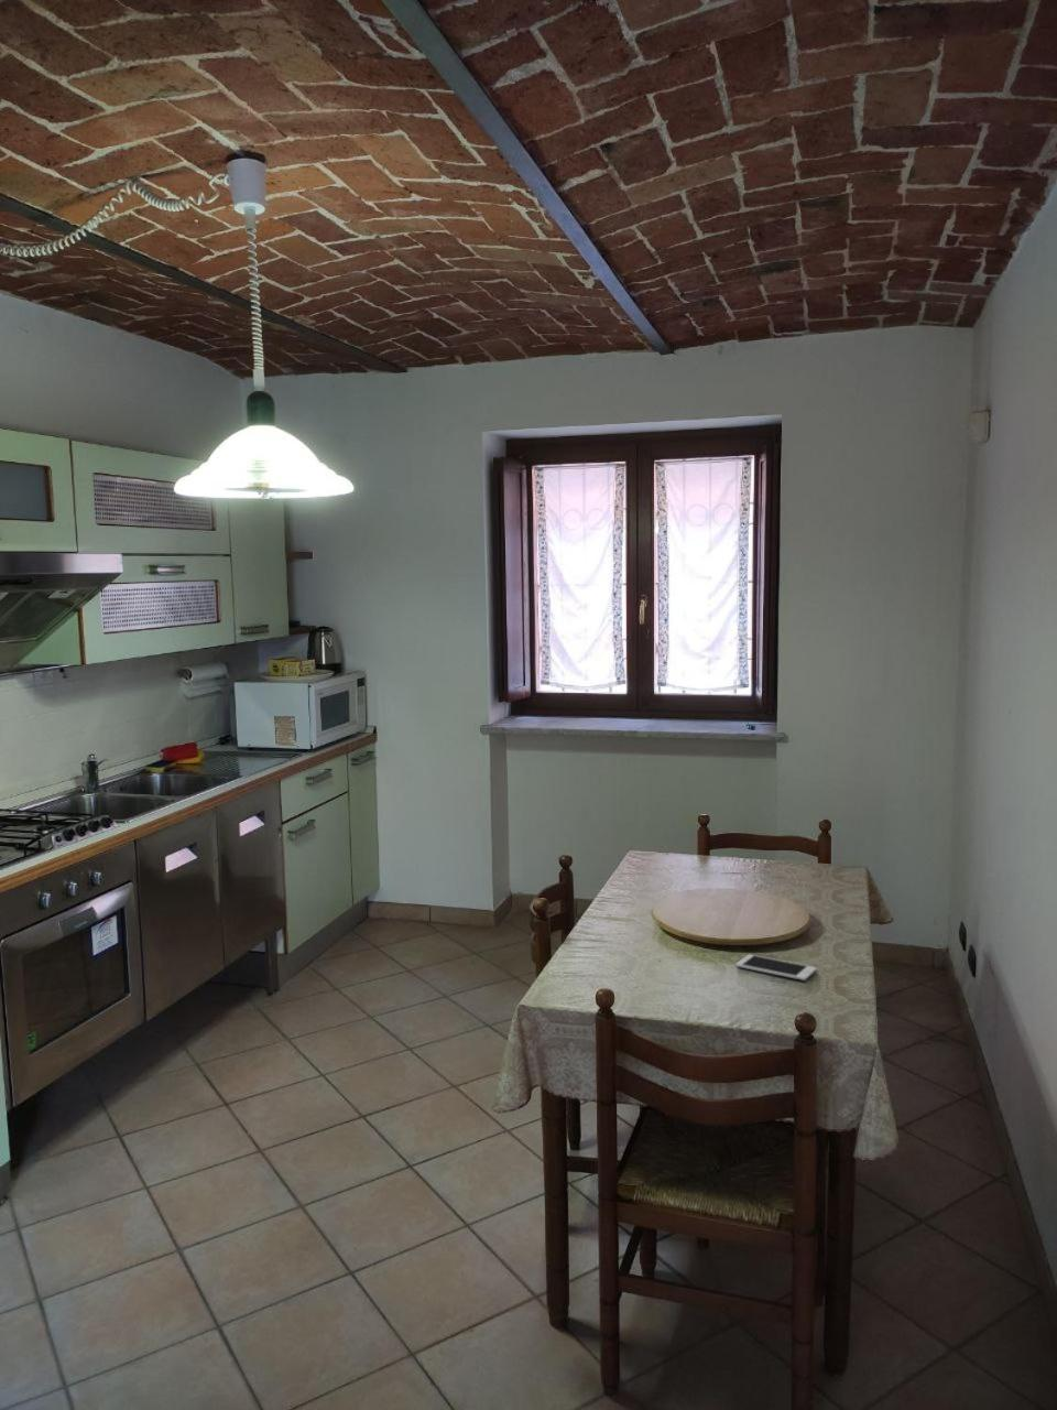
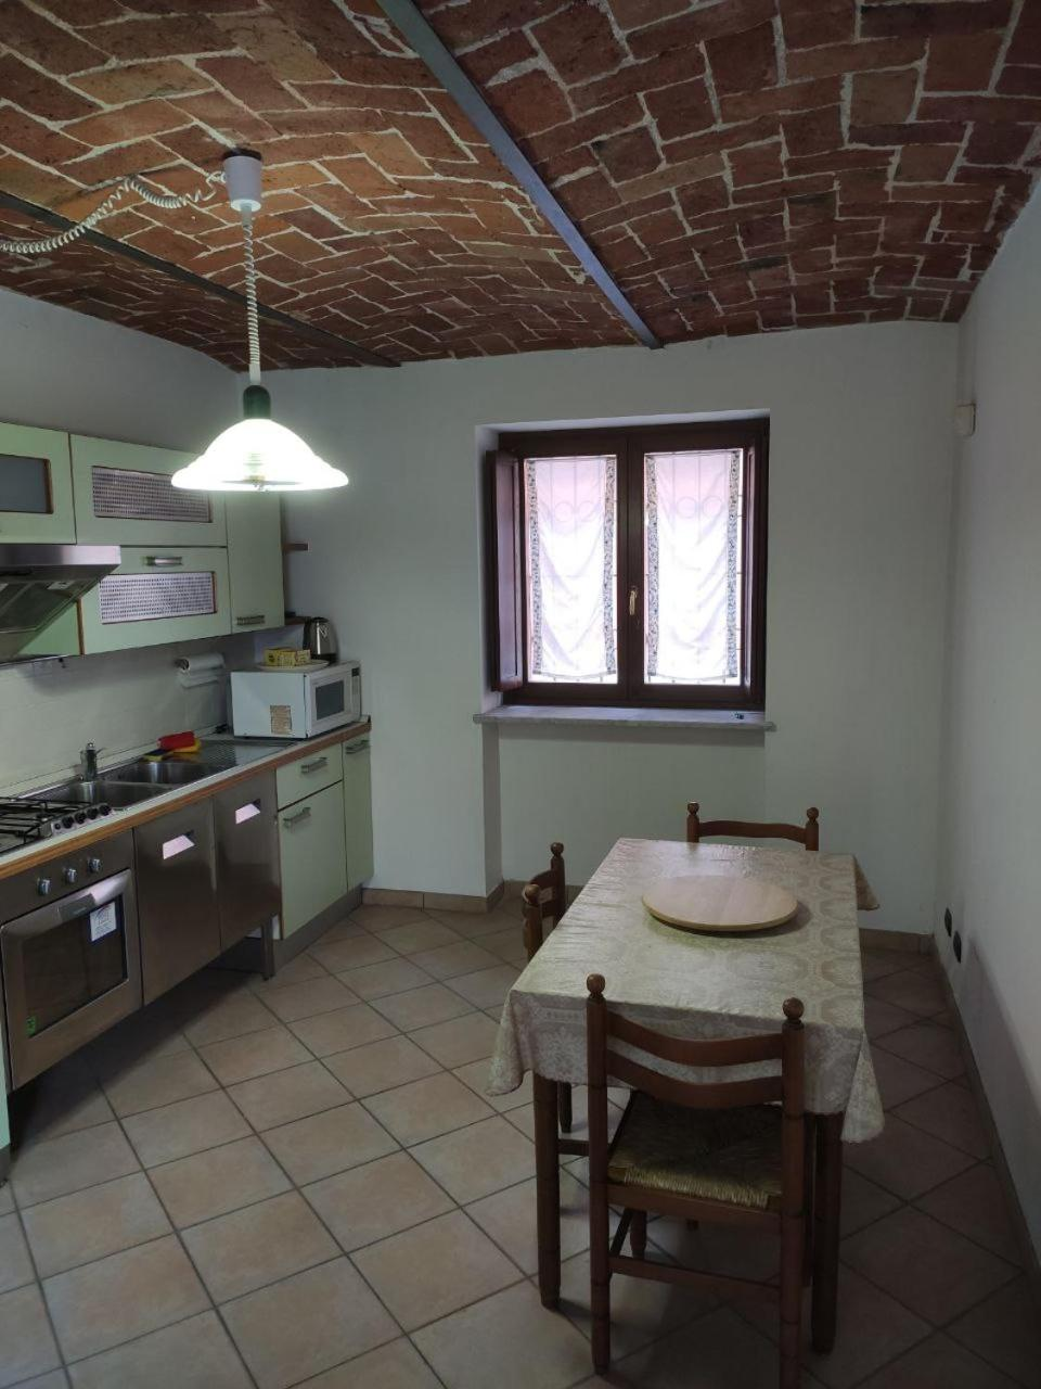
- cell phone [734,954,817,981]
